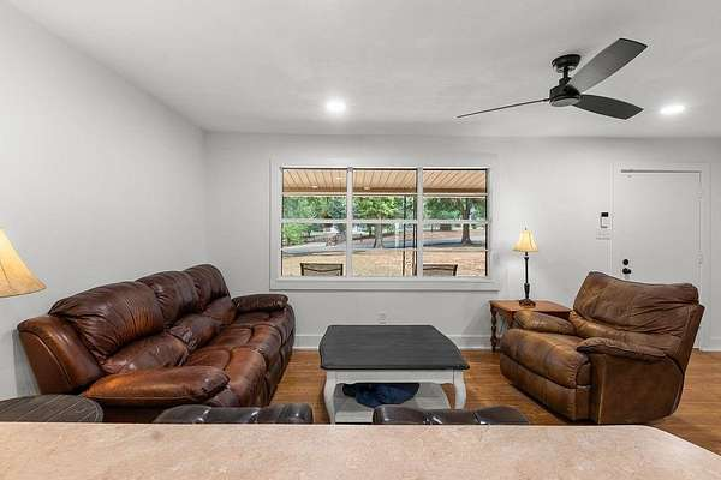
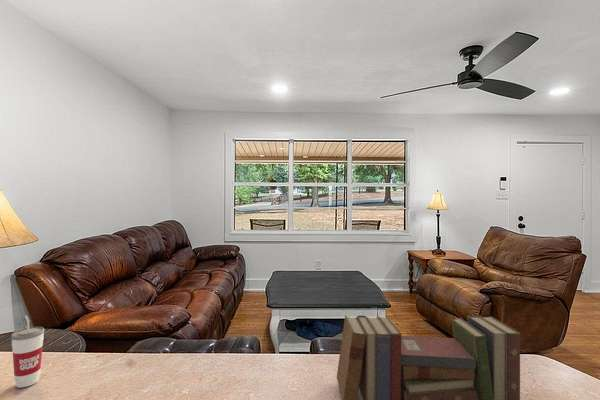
+ cup [10,314,45,389]
+ book [336,314,521,400]
